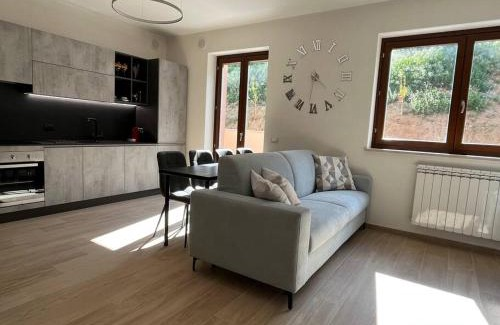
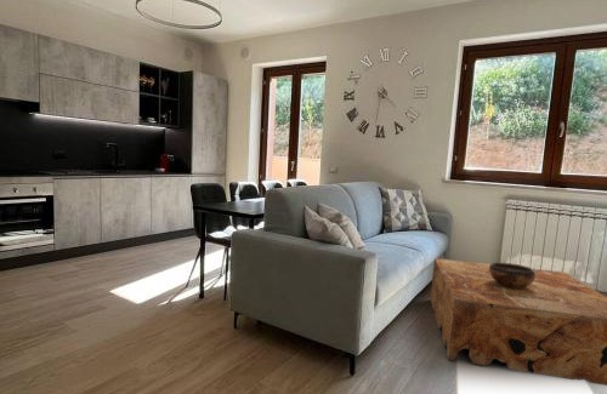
+ coffee table [430,257,607,387]
+ decorative bowl [489,262,535,289]
